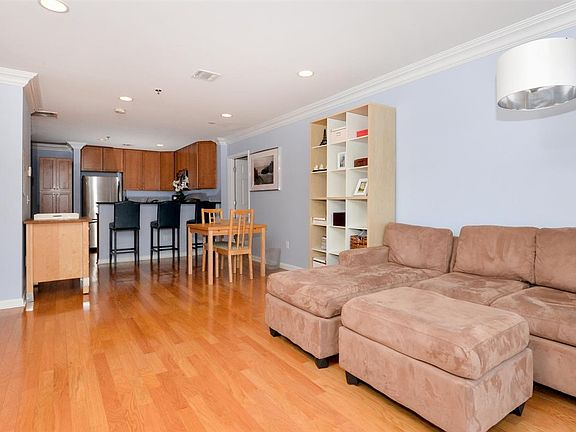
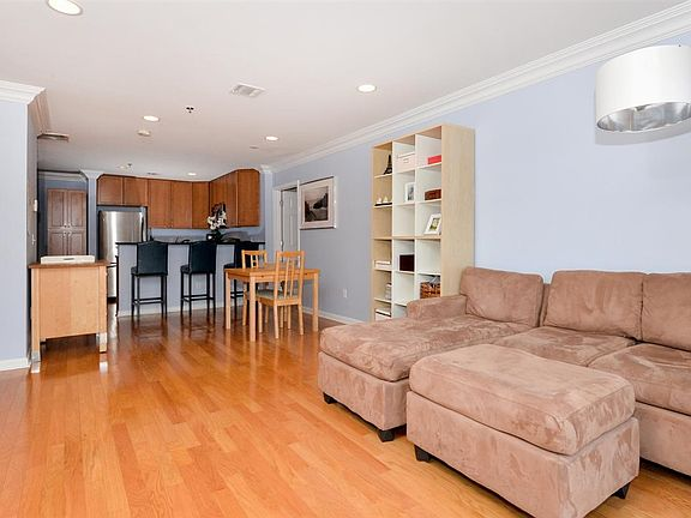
- wastebasket [264,247,282,271]
